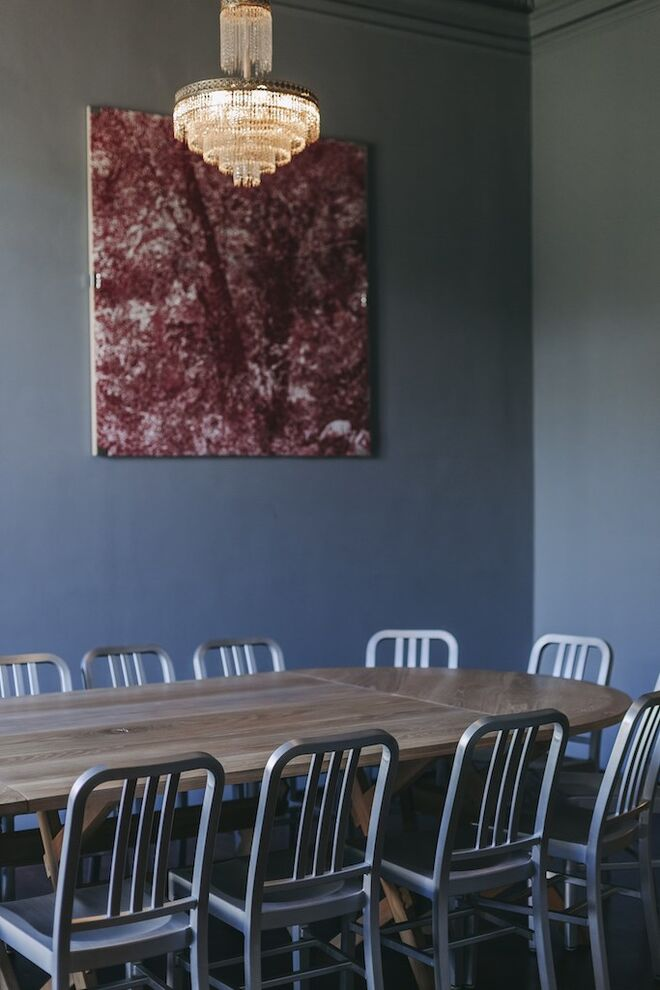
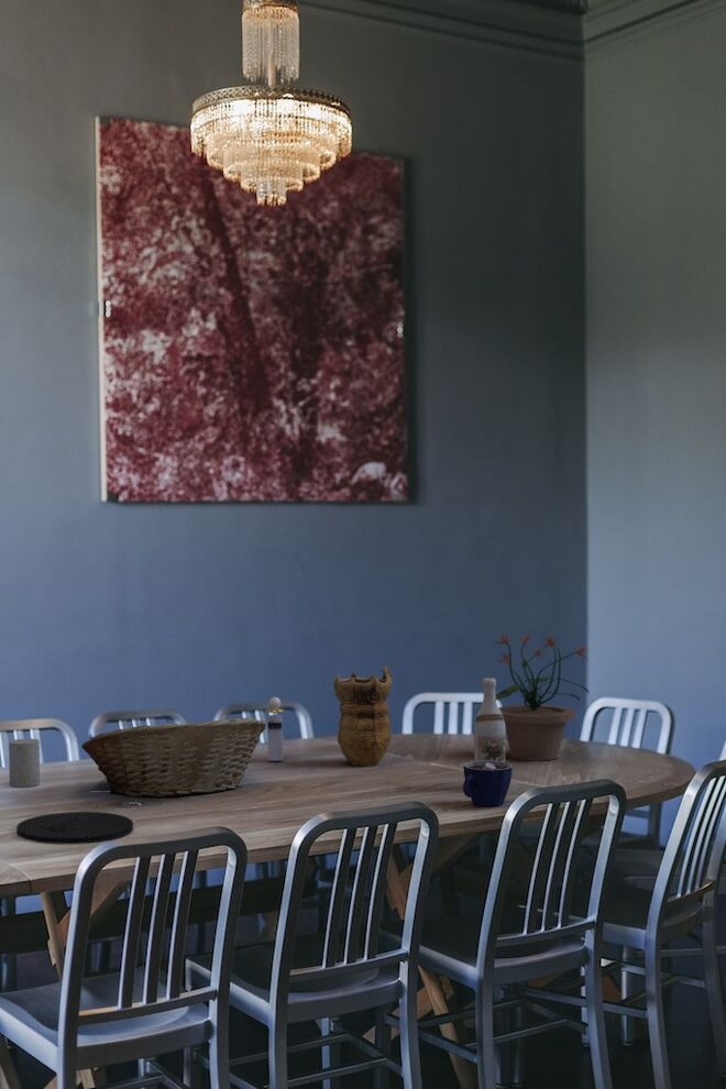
+ plate [15,811,134,845]
+ wine bottle [473,676,507,762]
+ cup [462,760,514,807]
+ cup [8,738,41,789]
+ perfume bottle [264,696,286,762]
+ vase [332,666,394,768]
+ fruit basket [80,716,267,799]
+ potted plant [494,632,590,762]
